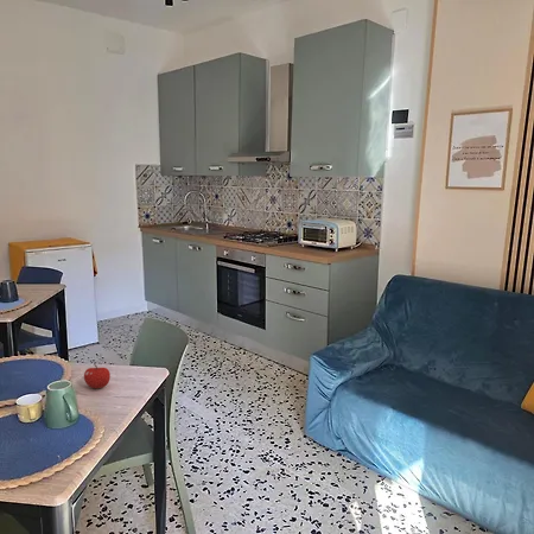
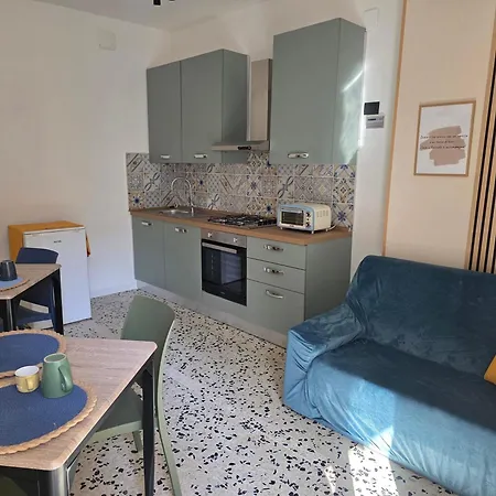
- apple [83,363,112,389]
